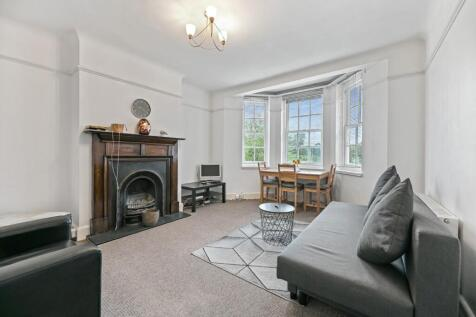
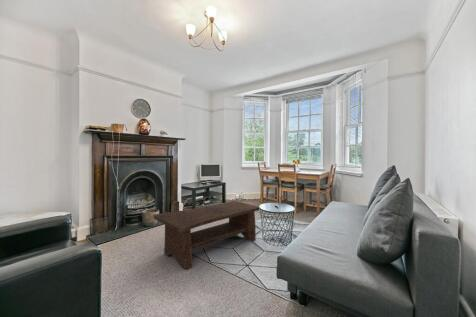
+ coffee table [153,200,260,269]
